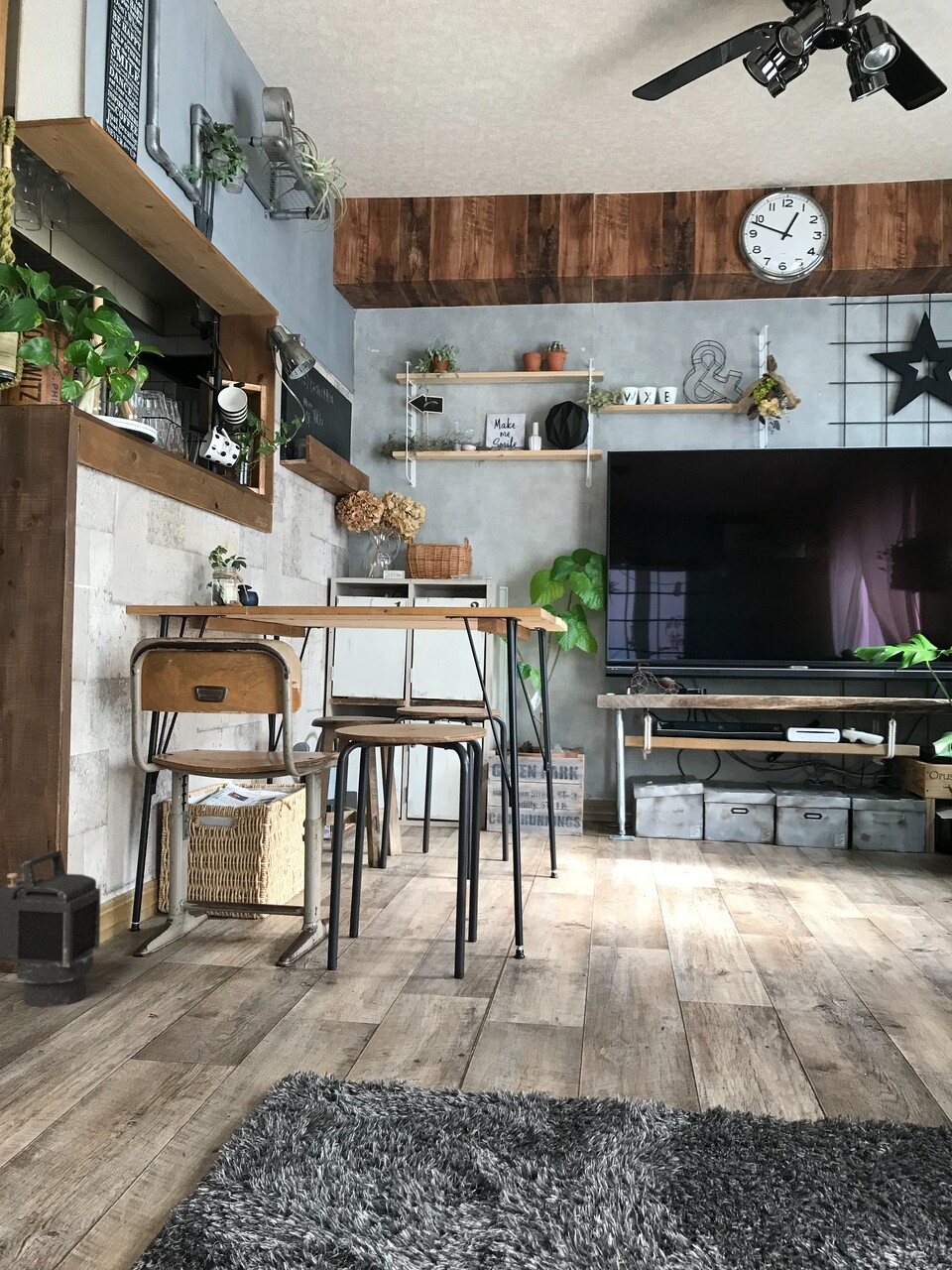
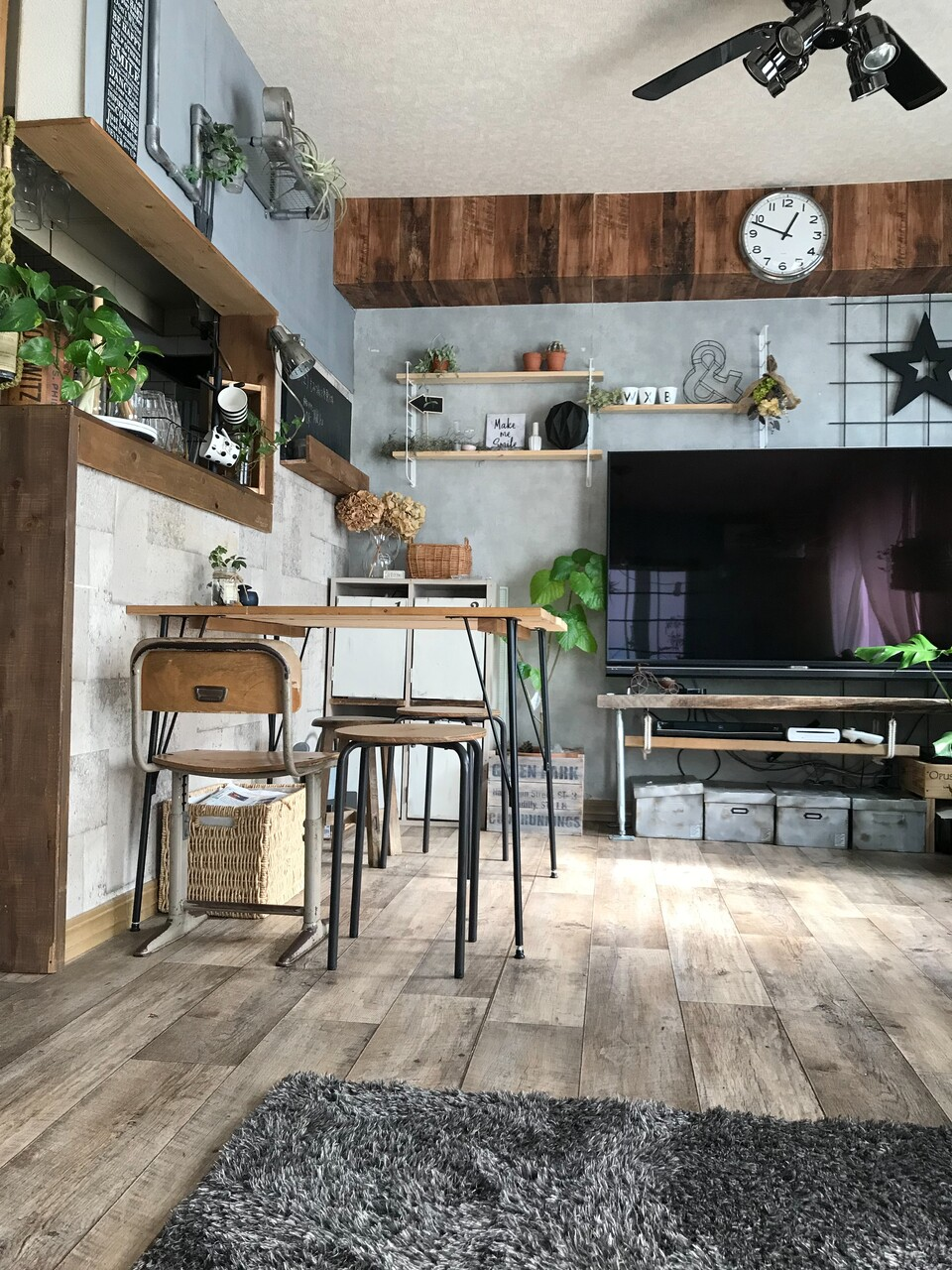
- lantern [0,849,101,1008]
